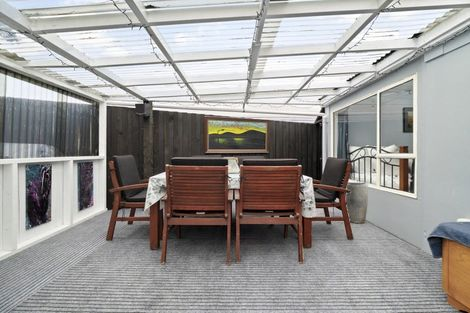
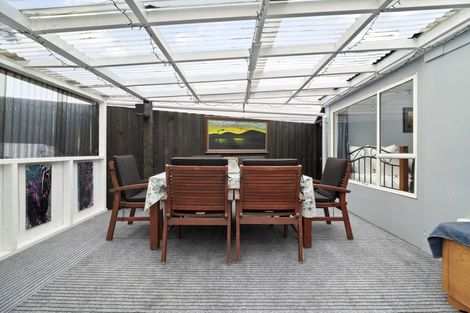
- vase [345,182,369,224]
